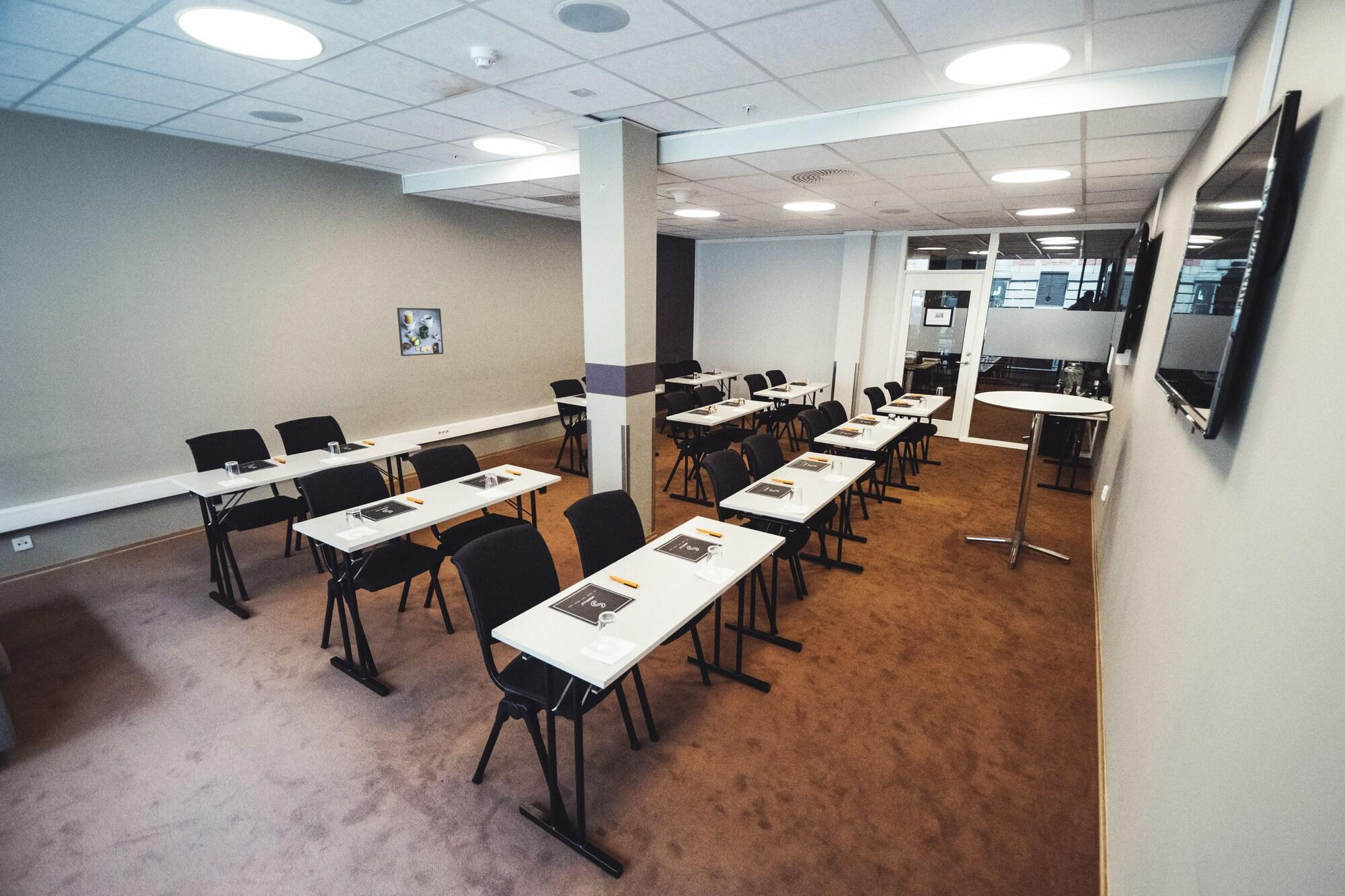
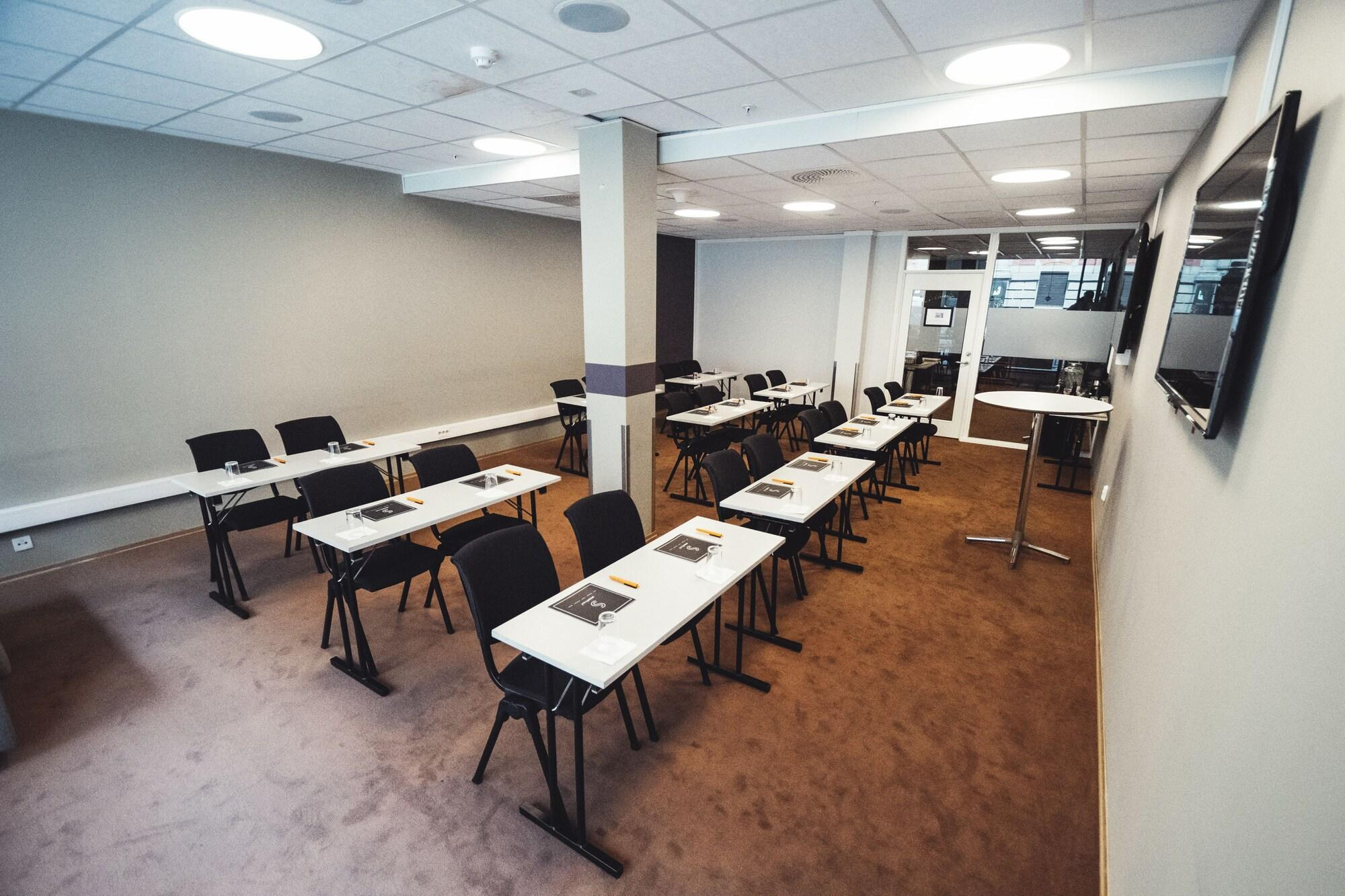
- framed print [396,307,444,357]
